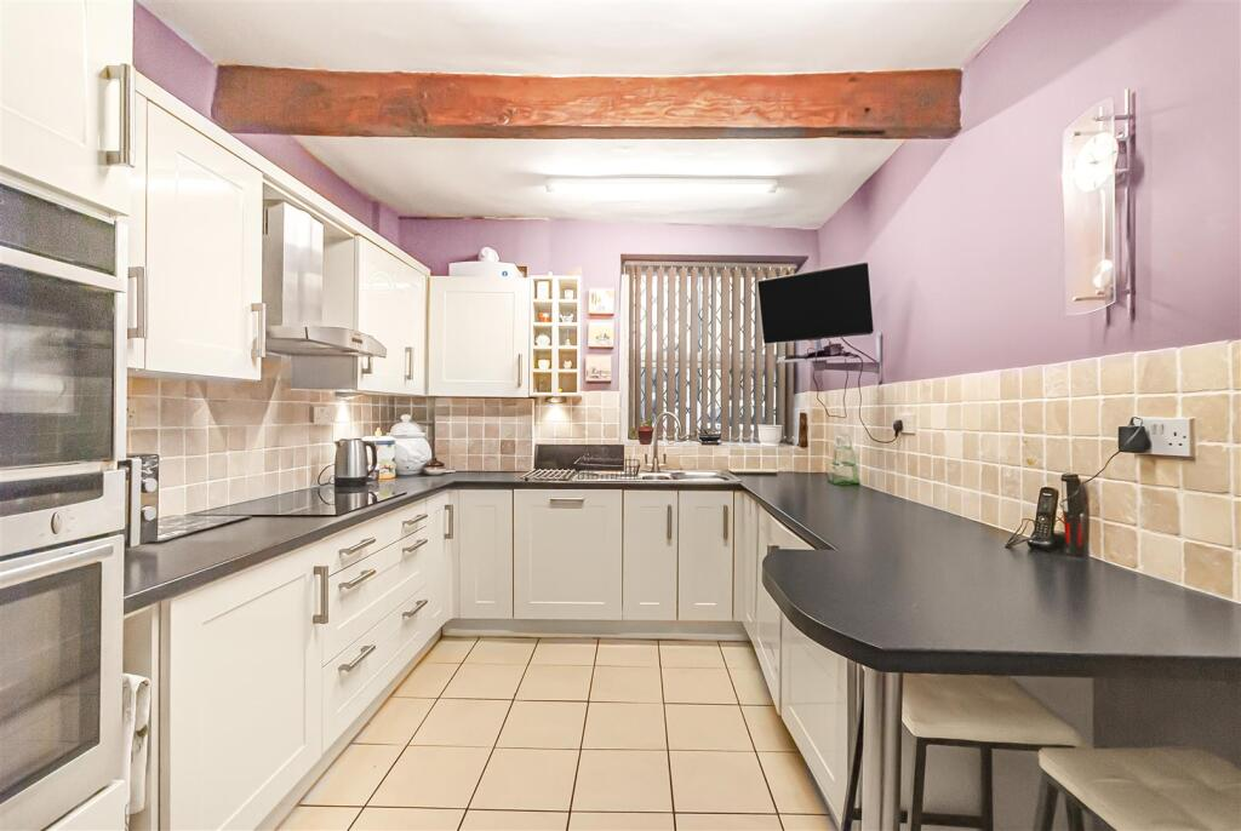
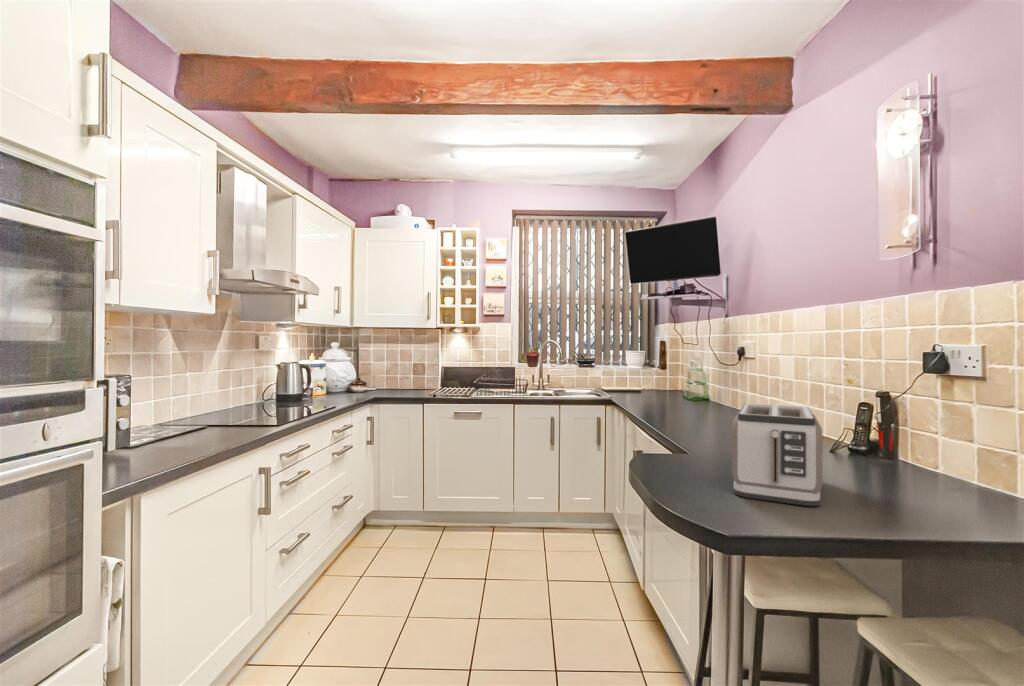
+ toaster [731,402,824,507]
